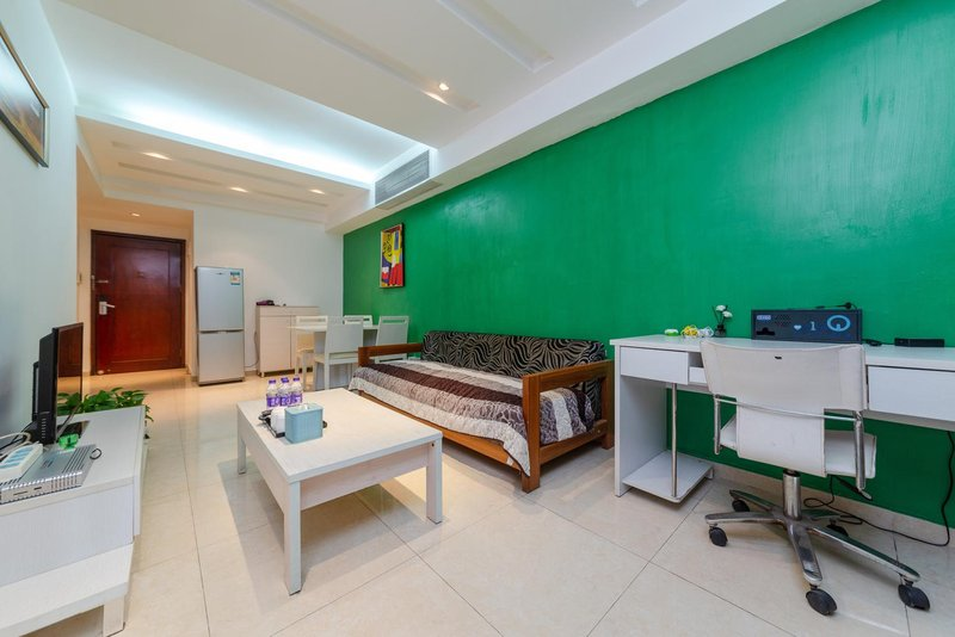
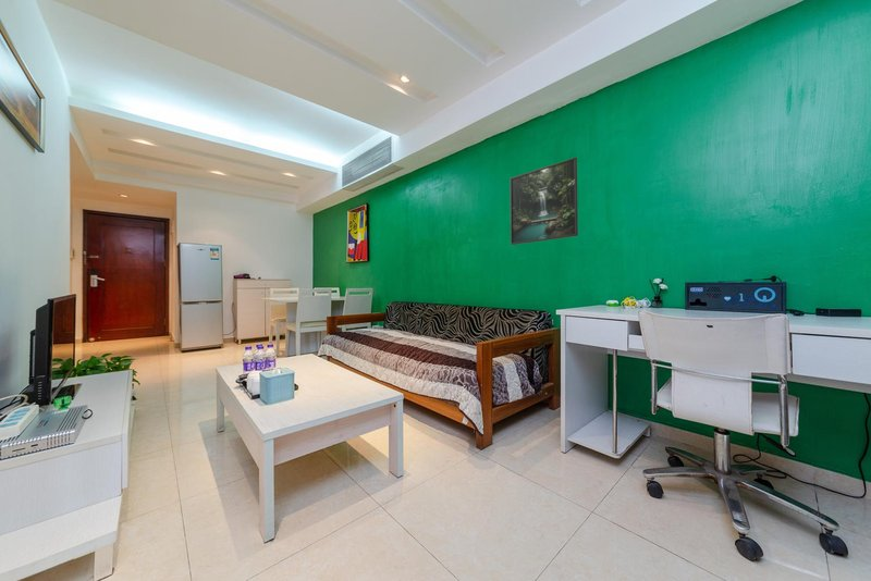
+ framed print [510,157,579,246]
